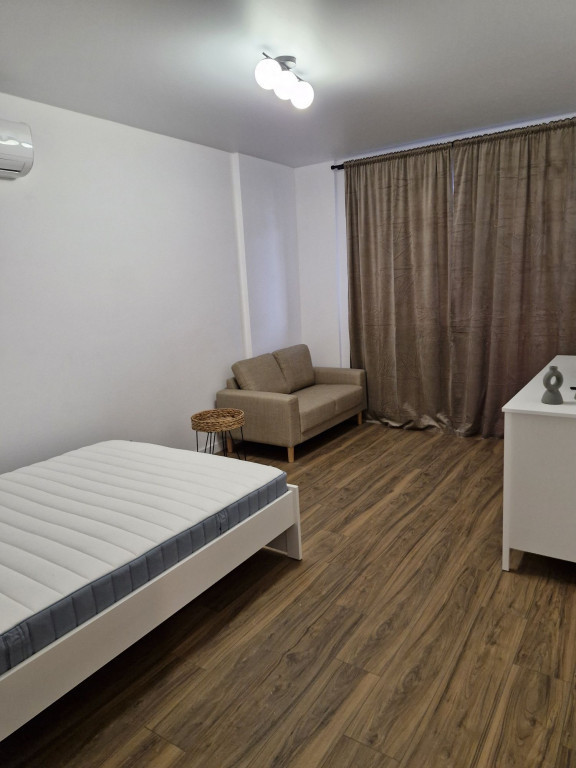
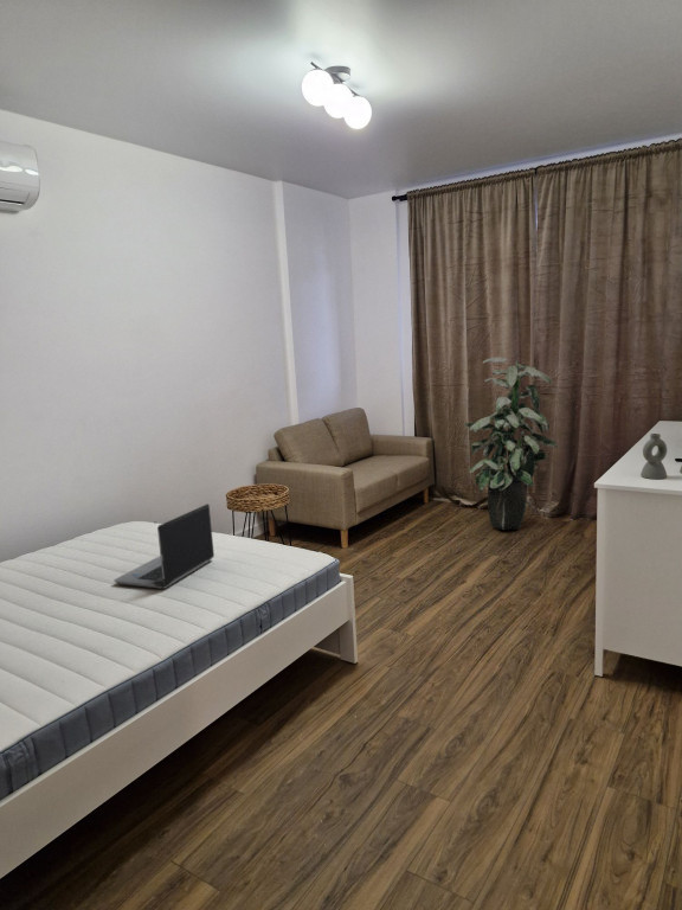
+ laptop computer [112,502,215,590]
+ indoor plant [463,357,559,531]
